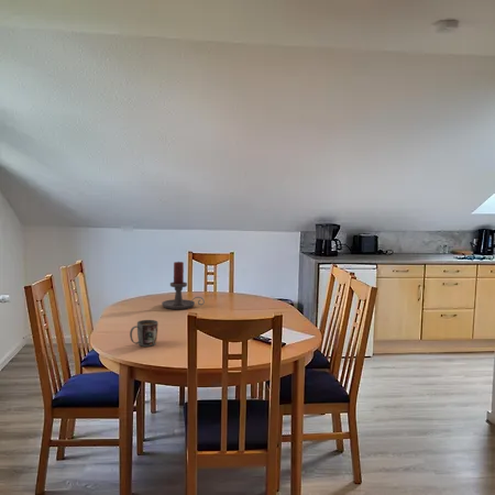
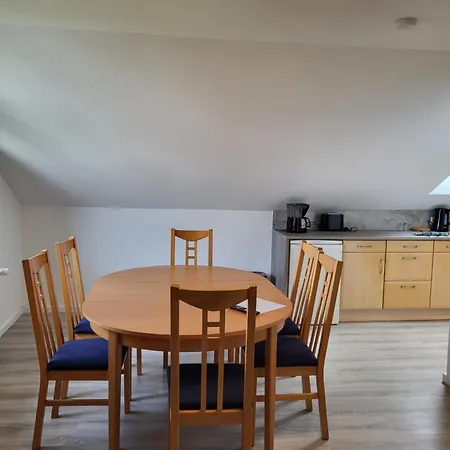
- mug [129,319,158,348]
- candle holder [161,261,206,310]
